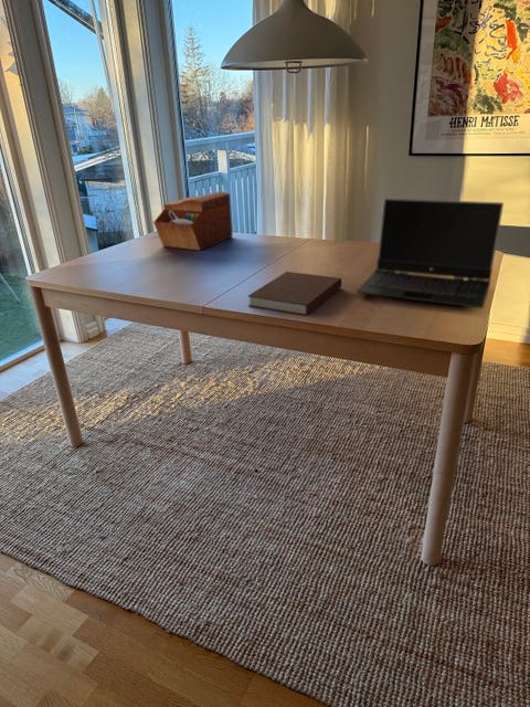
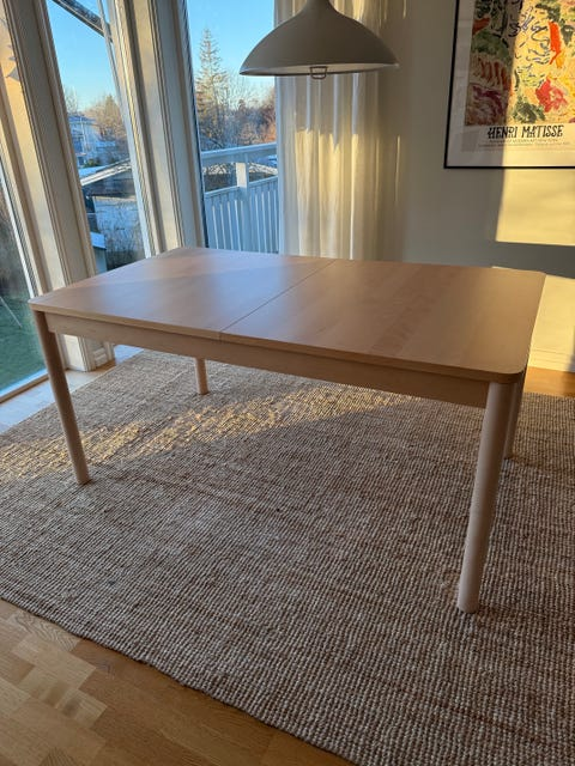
- notebook [246,271,342,317]
- laptop computer [354,197,505,309]
- sewing box [152,191,234,251]
